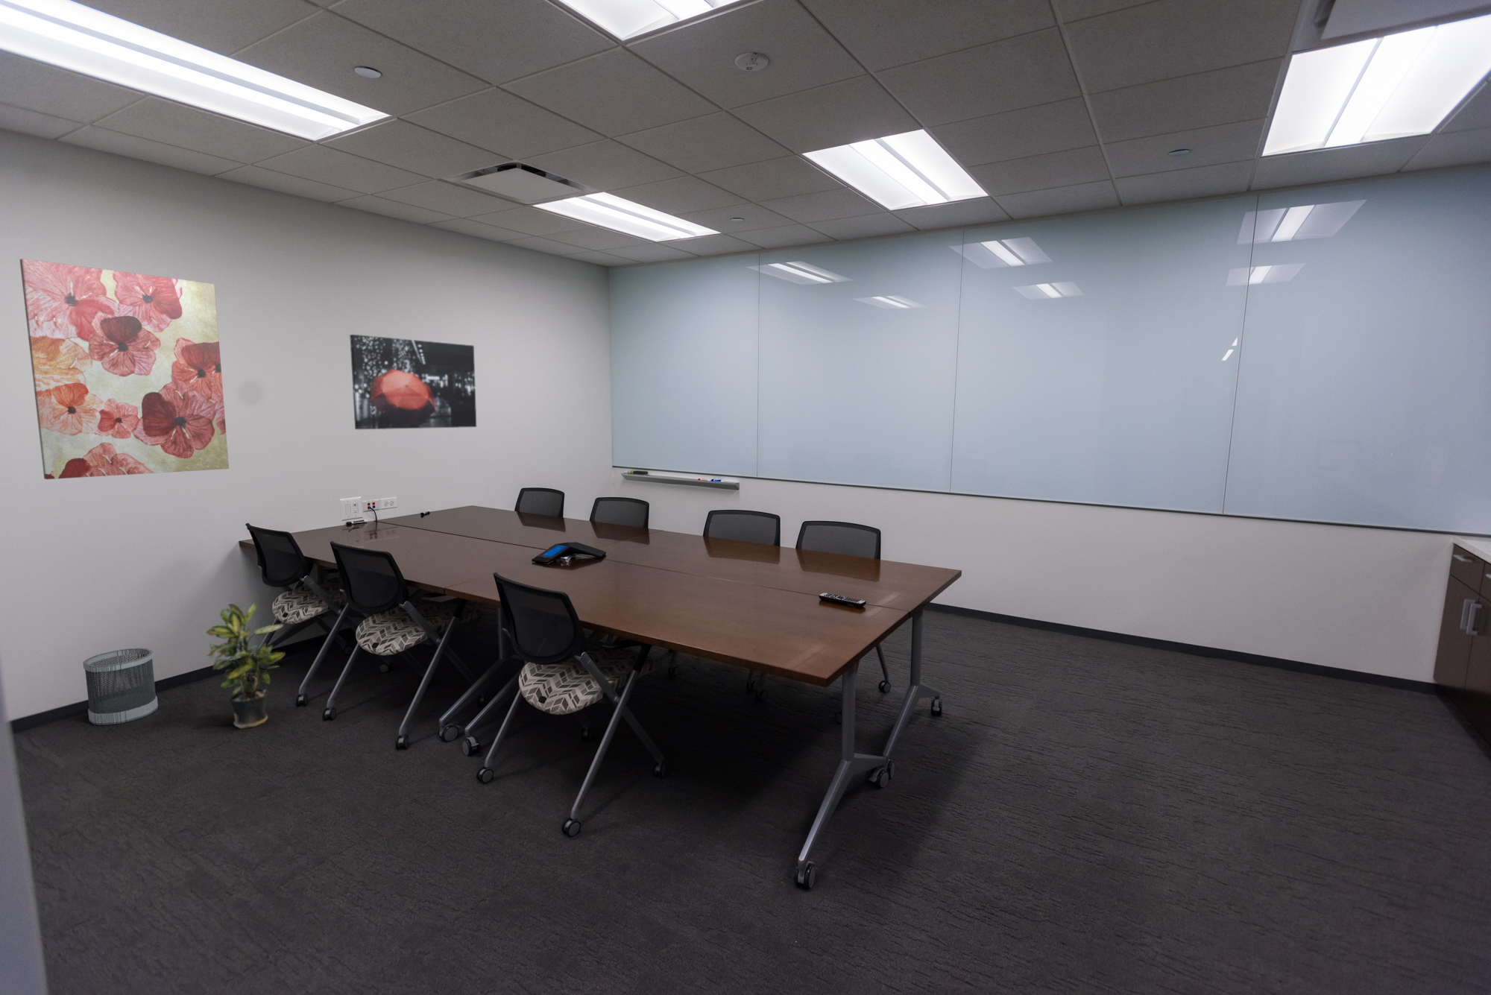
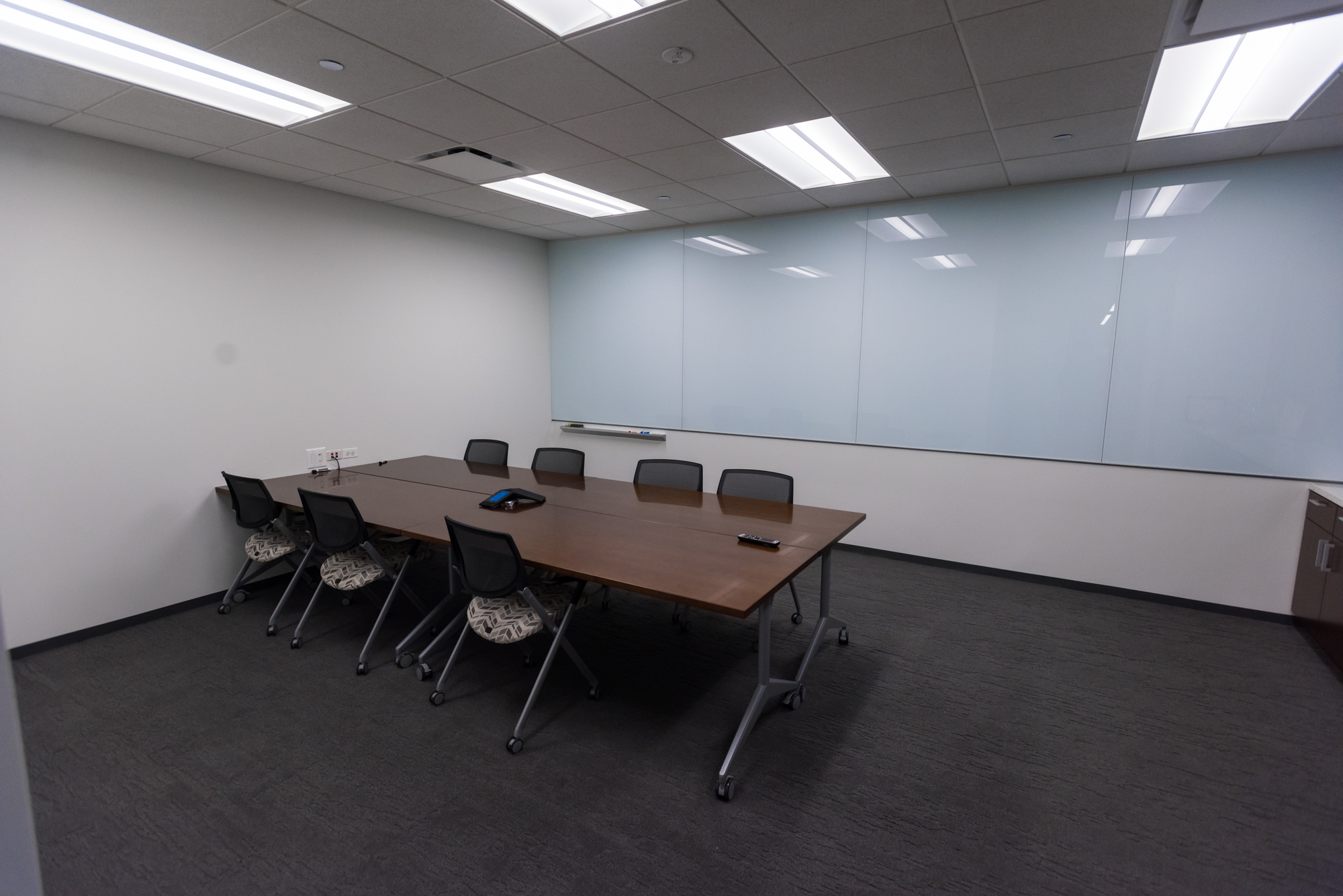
- wastebasket [82,647,159,726]
- wall art [349,334,477,430]
- potted plant [205,601,285,730]
- wall art [19,258,230,480]
